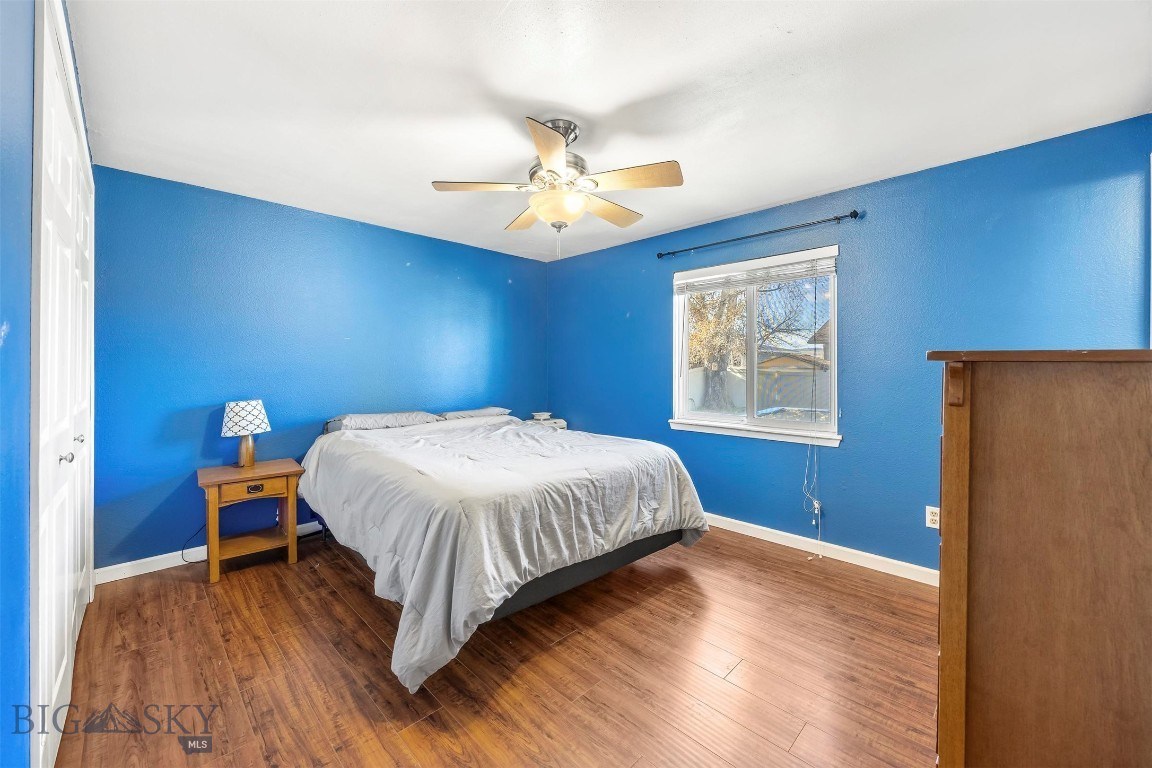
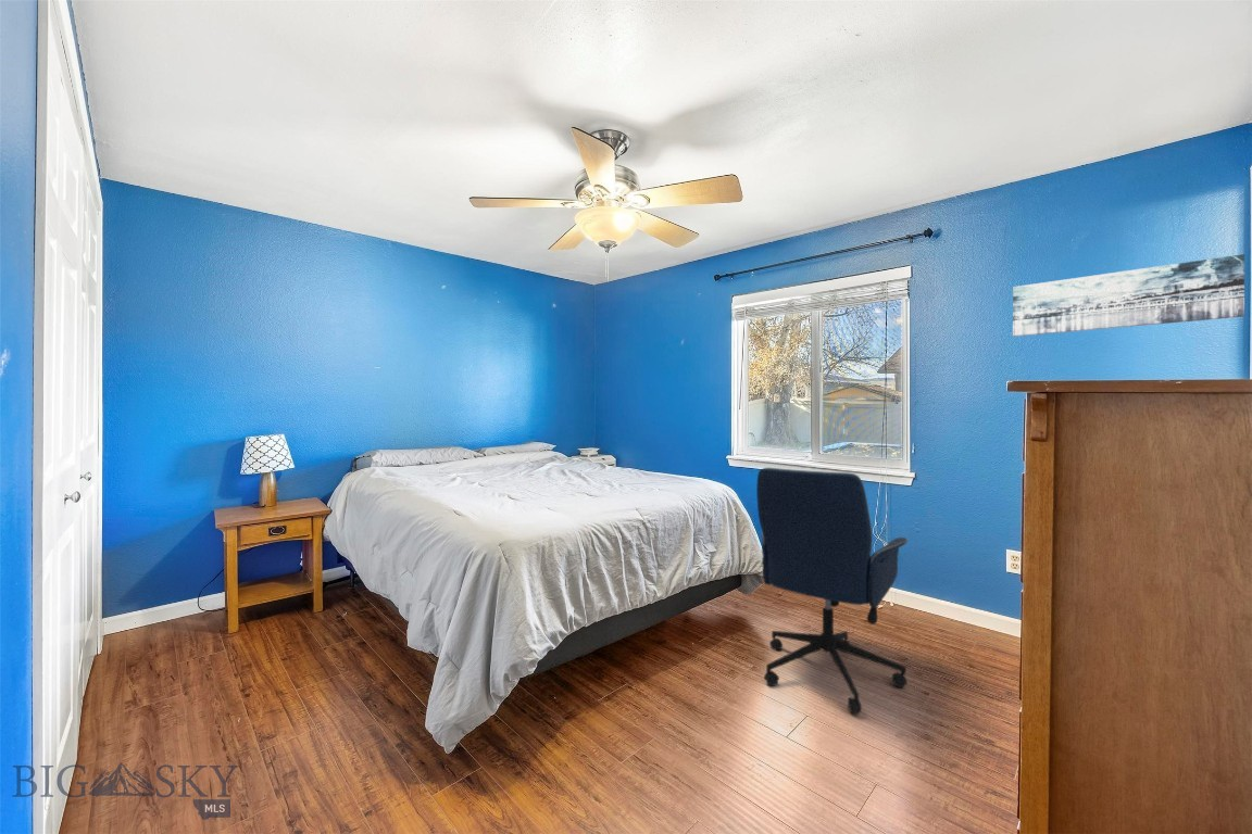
+ office chair [755,467,909,713]
+ wall art [1012,253,1245,338]
